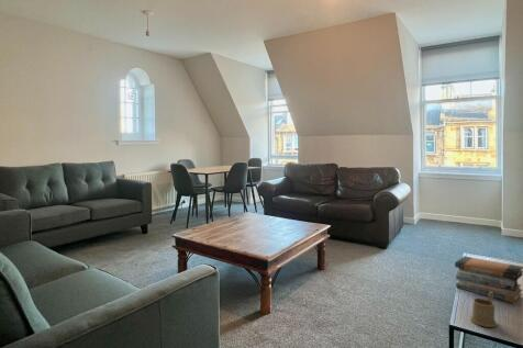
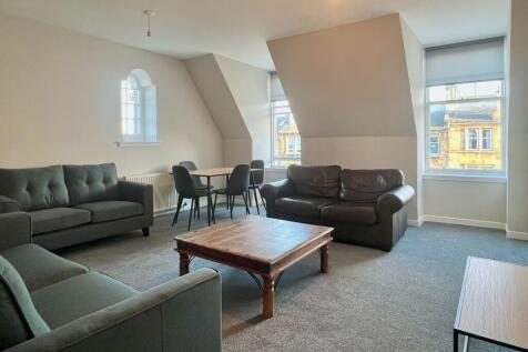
- book stack [454,255,523,304]
- mug [469,292,498,328]
